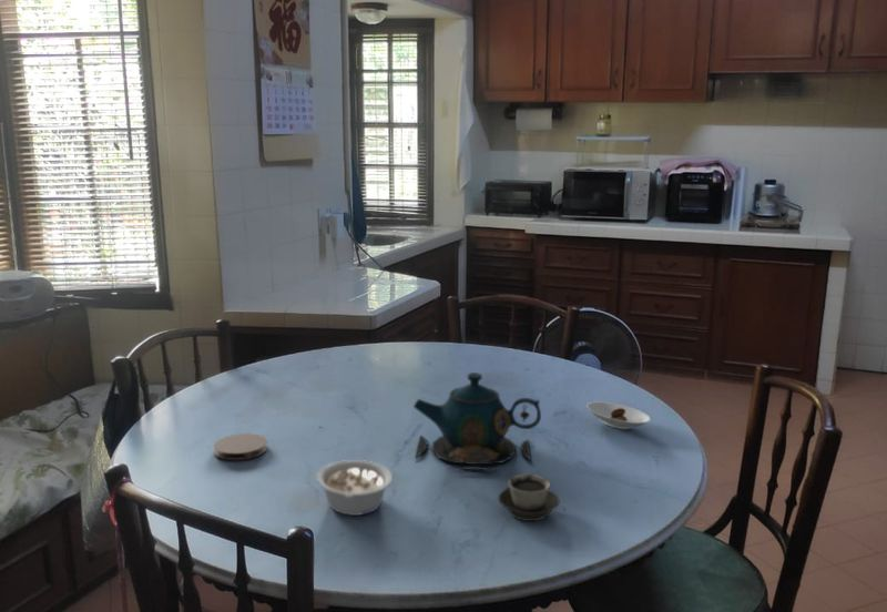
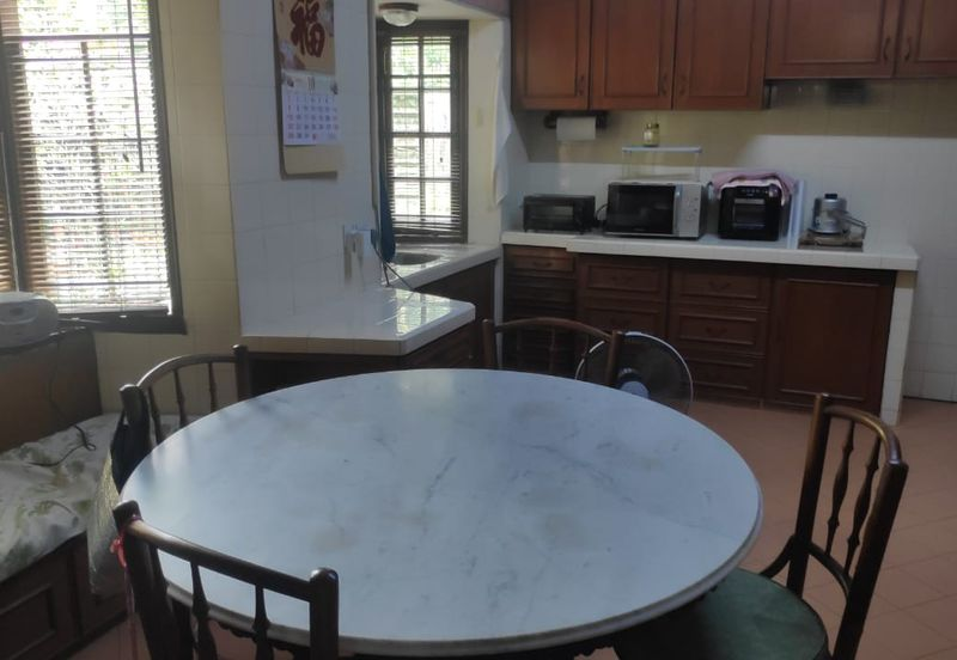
- coaster [213,432,268,461]
- teapot [412,371,542,472]
- cup [497,473,561,522]
- saucer [585,400,652,430]
- legume [315,459,394,517]
